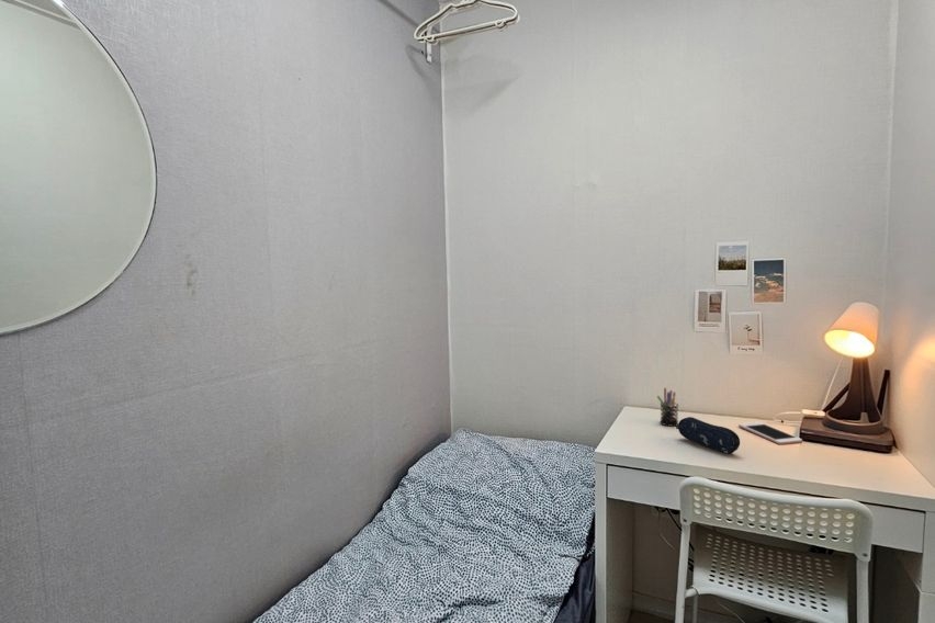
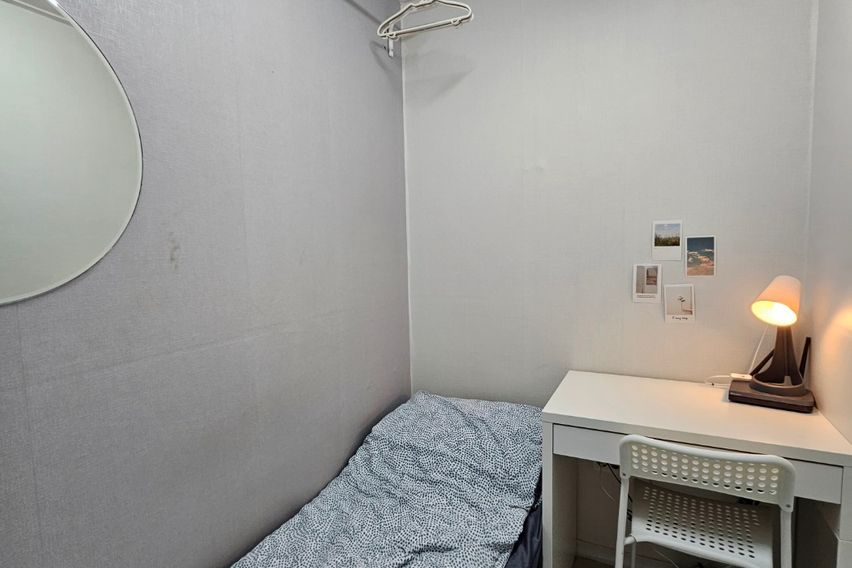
- cell phone [737,421,803,445]
- pen holder [656,387,679,428]
- pencil case [675,416,741,455]
